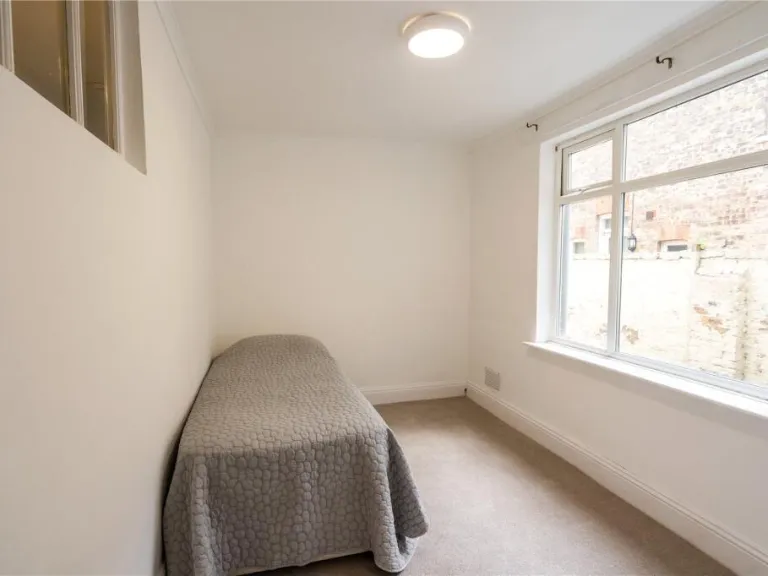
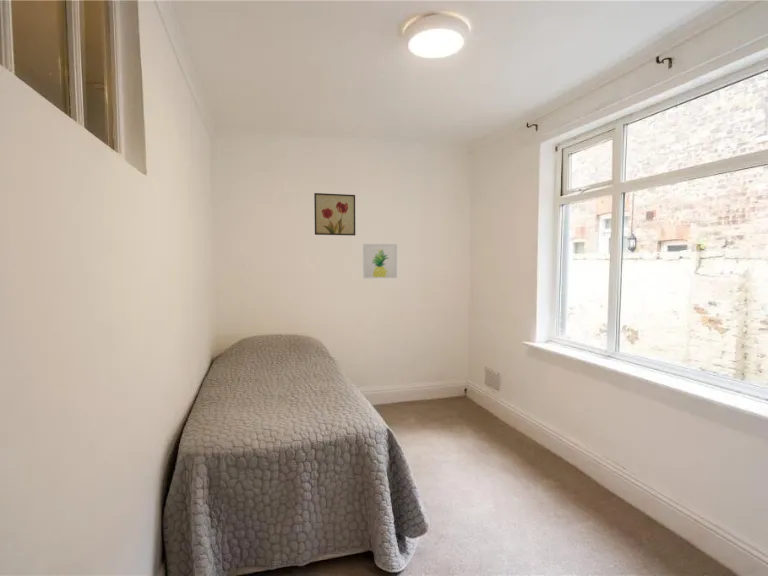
+ wall art [362,243,398,280]
+ wall art [313,192,356,237]
